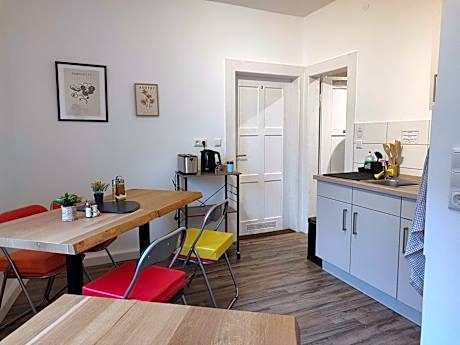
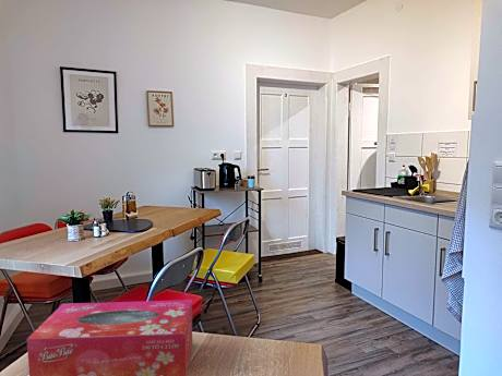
+ tissue box [26,299,193,376]
